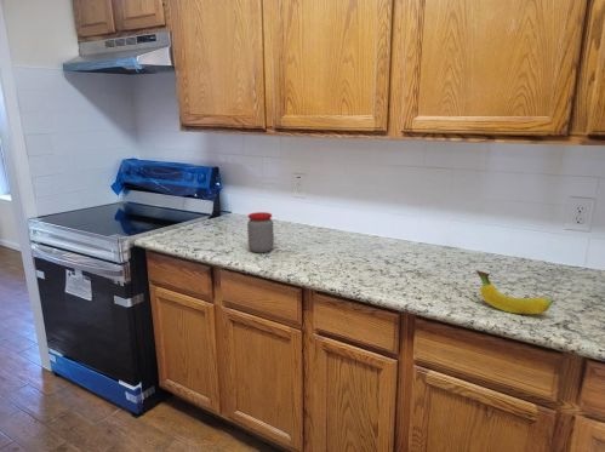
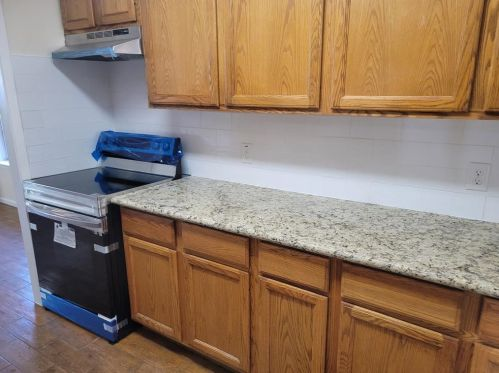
- fruit [475,269,554,315]
- jar [246,211,275,253]
